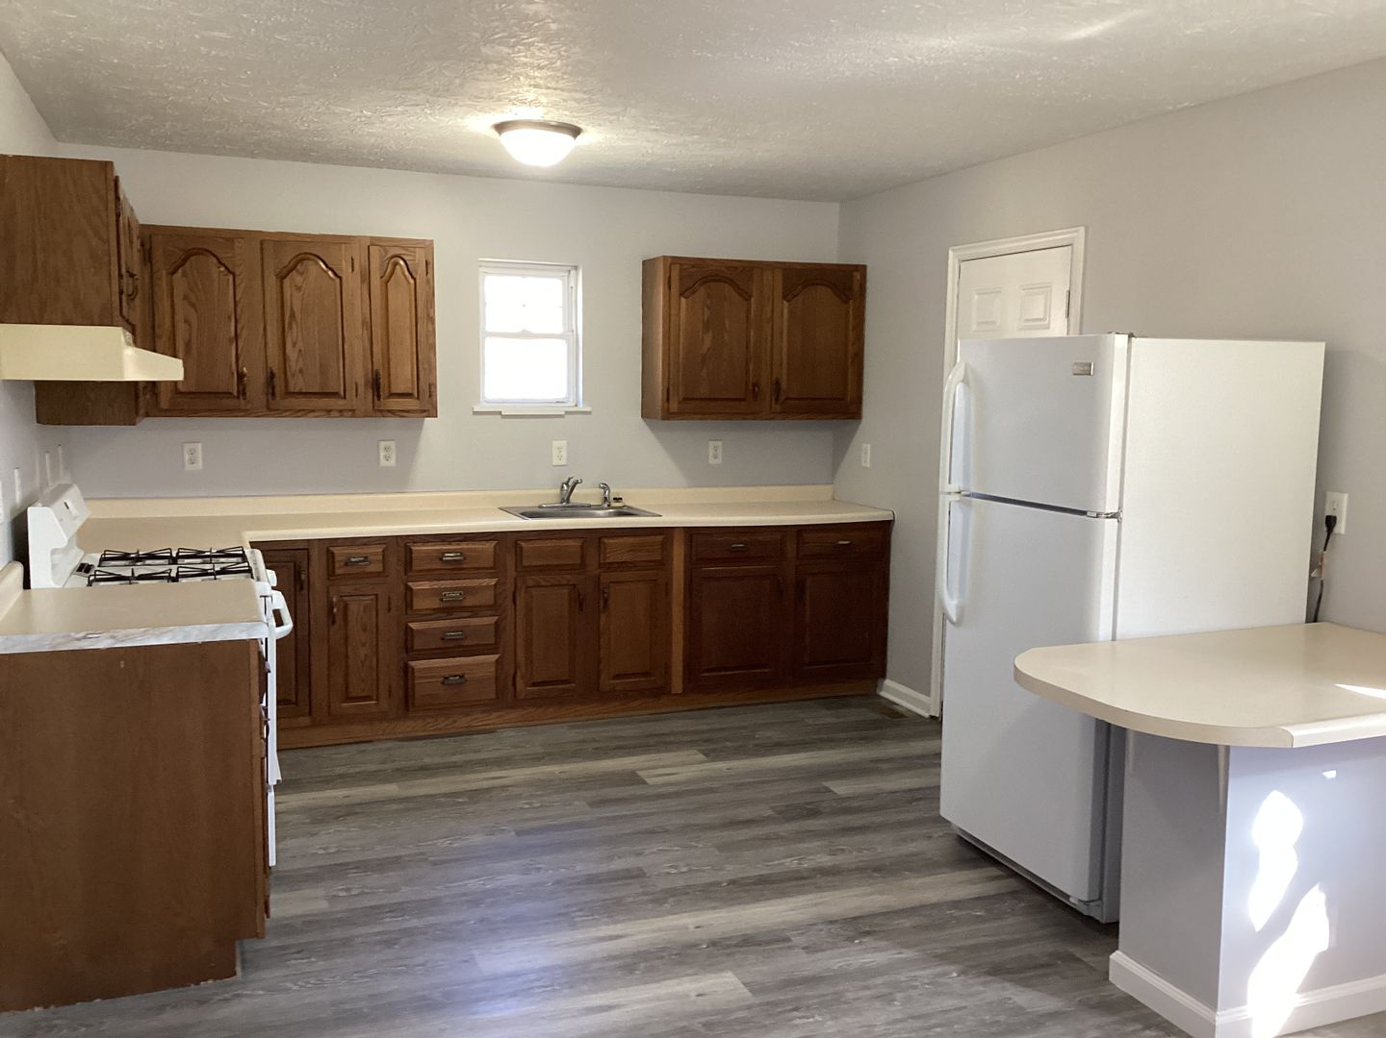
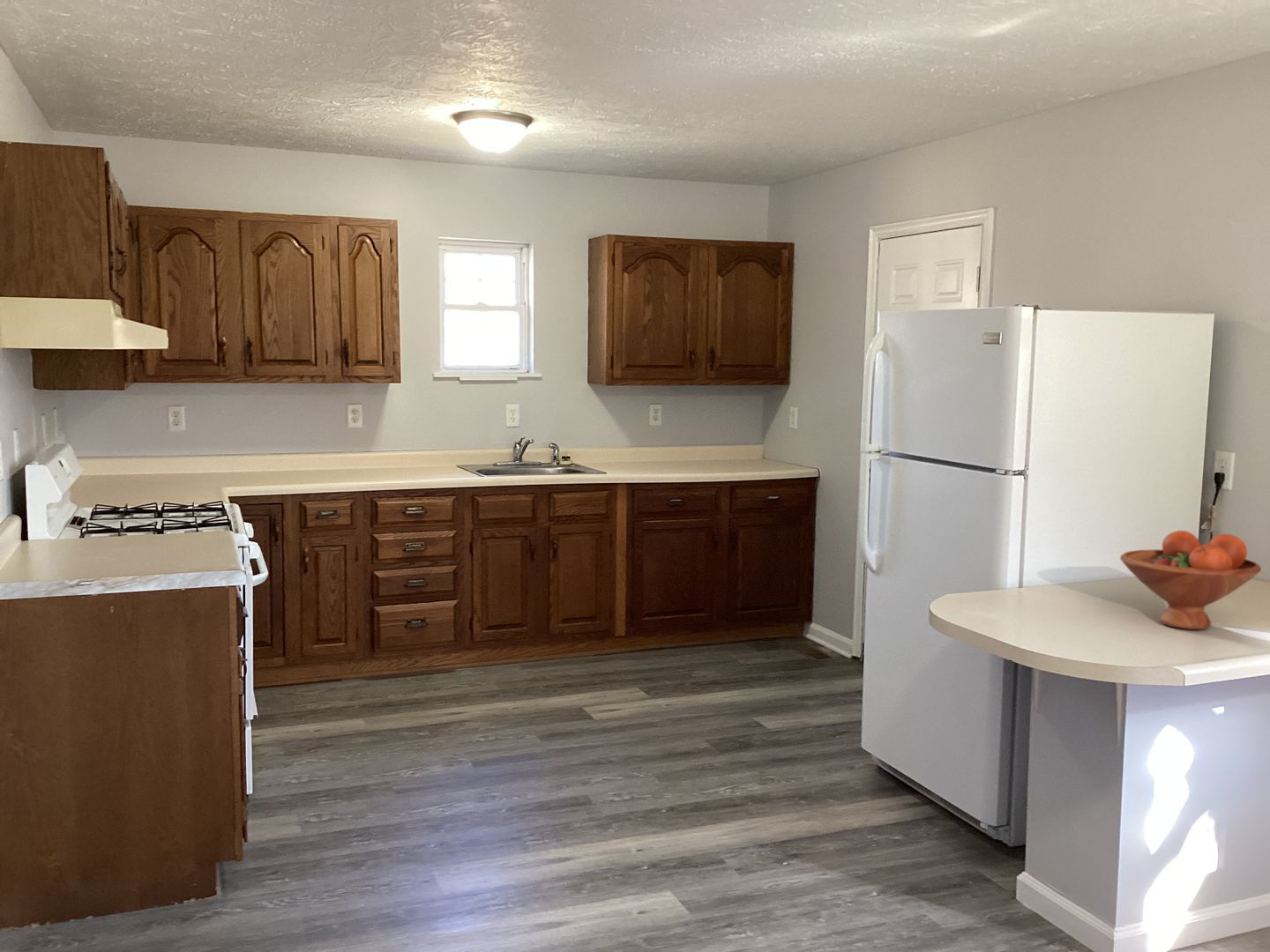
+ fruit bowl [1119,530,1262,630]
